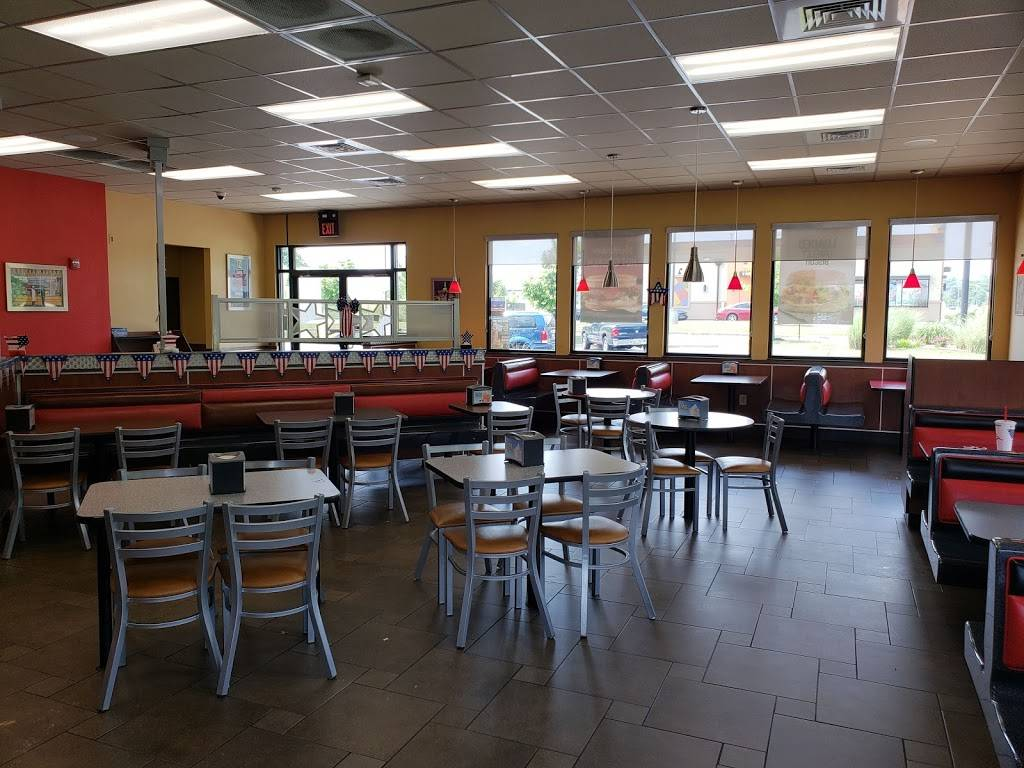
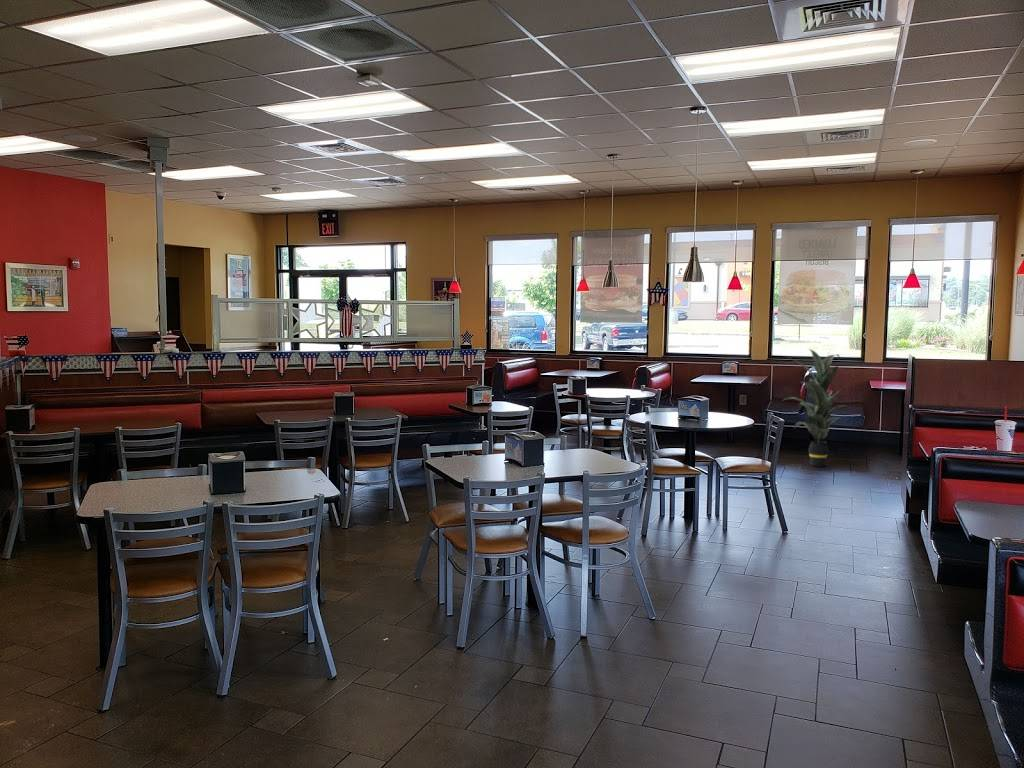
+ indoor plant [783,348,860,468]
